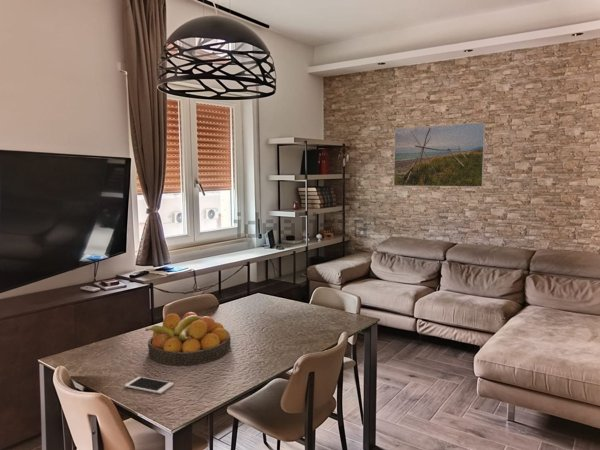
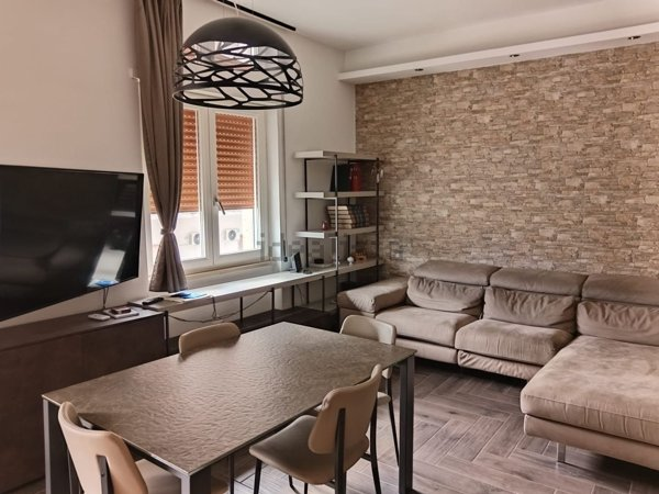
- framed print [393,122,486,188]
- fruit bowl [144,311,232,366]
- cell phone [124,376,175,395]
